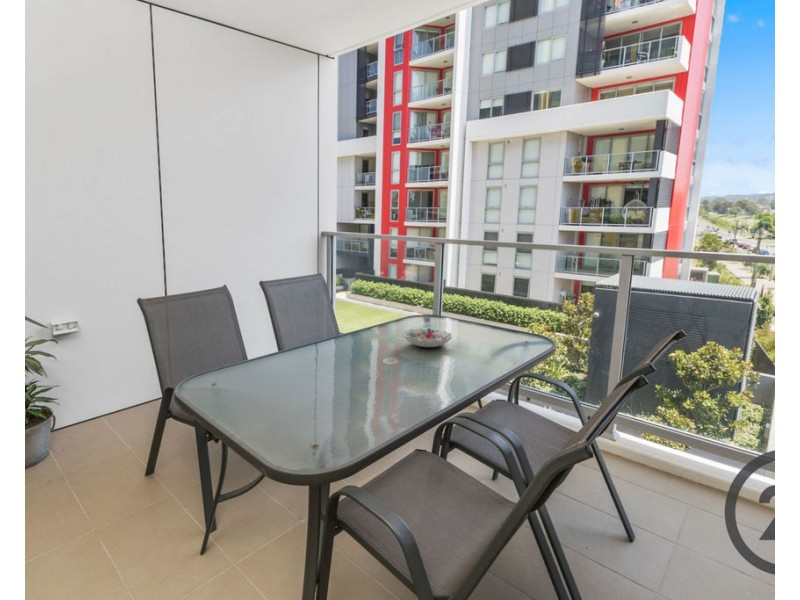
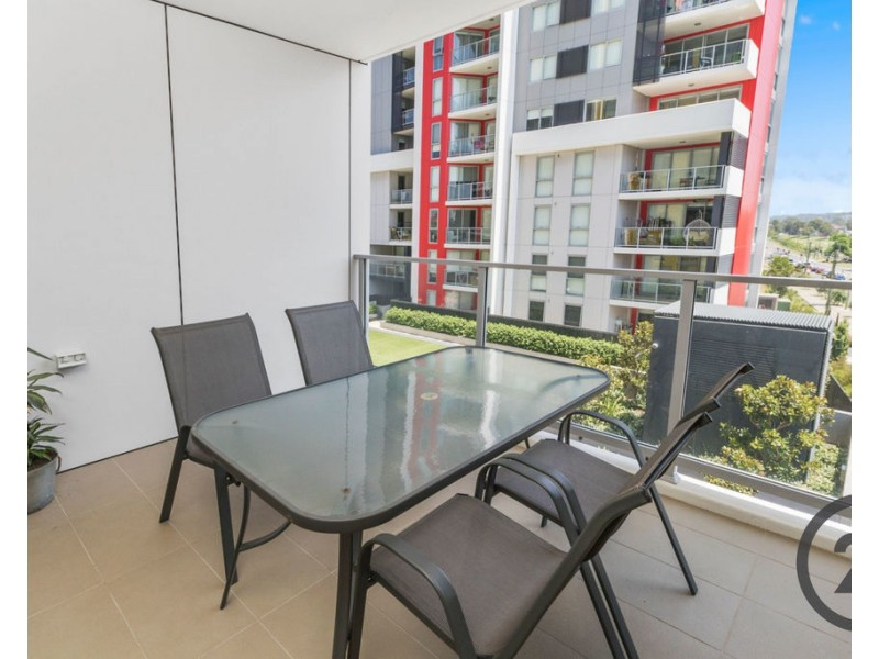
- decorative bowl [401,326,453,348]
